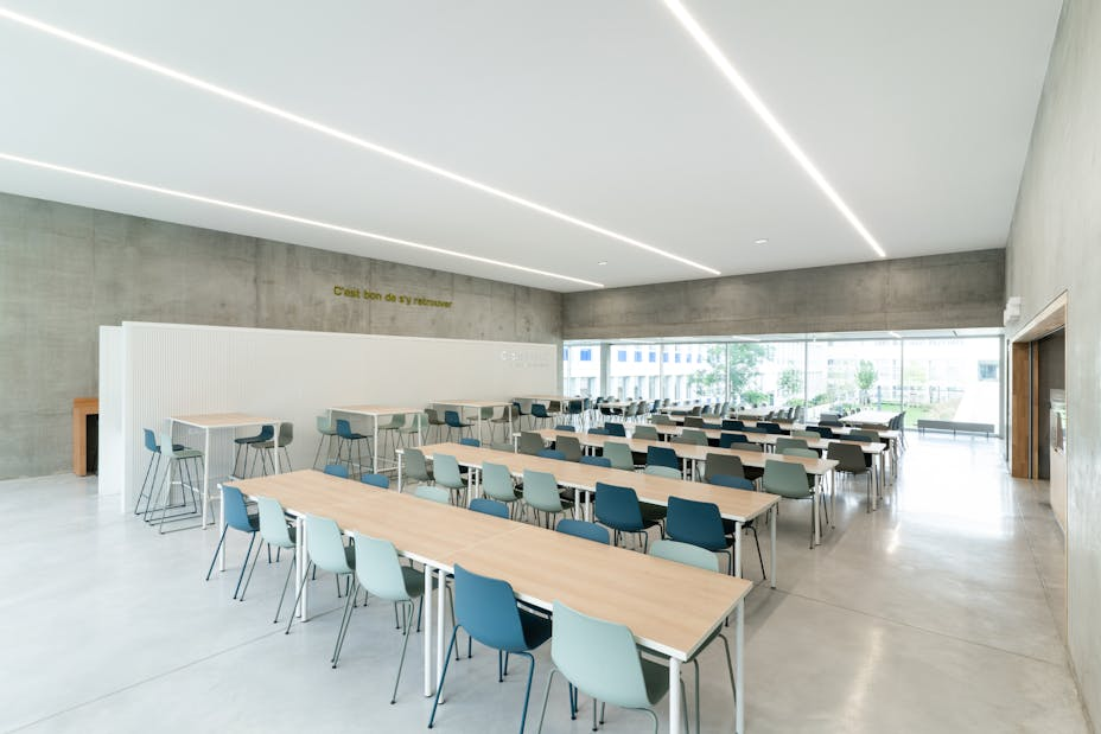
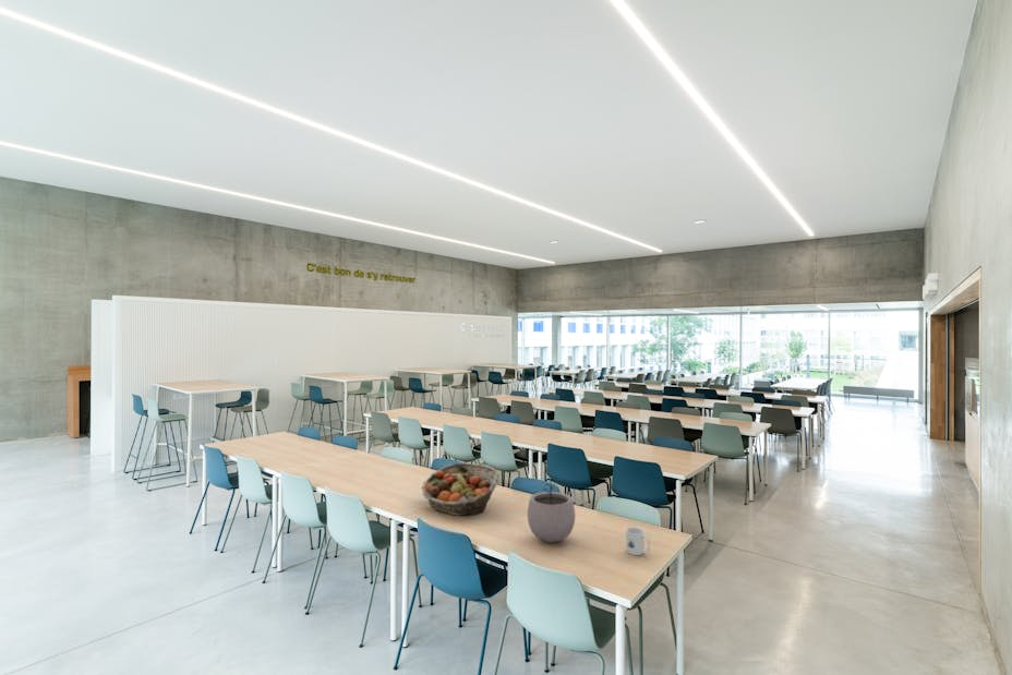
+ plant pot [527,478,576,543]
+ fruit basket [420,462,501,517]
+ mug [625,527,651,556]
